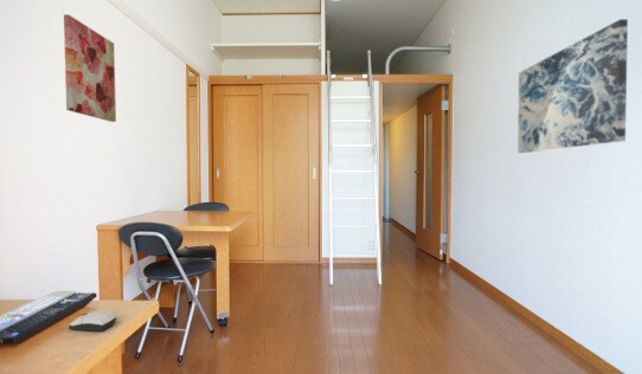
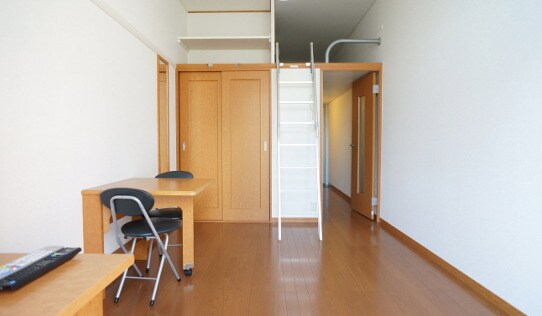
- wall art [516,18,629,154]
- computer mouse [68,309,117,333]
- wall art [63,13,117,123]
